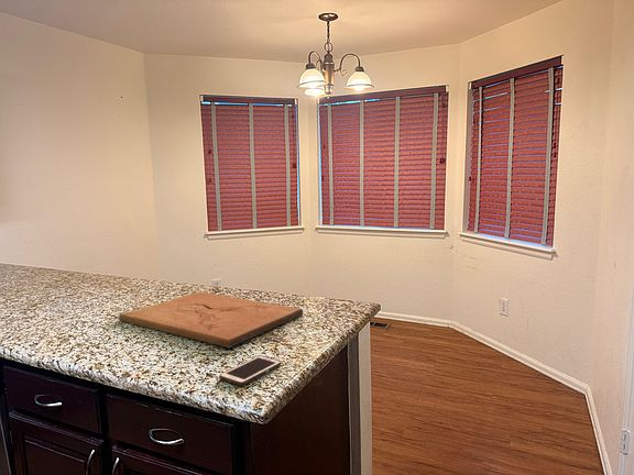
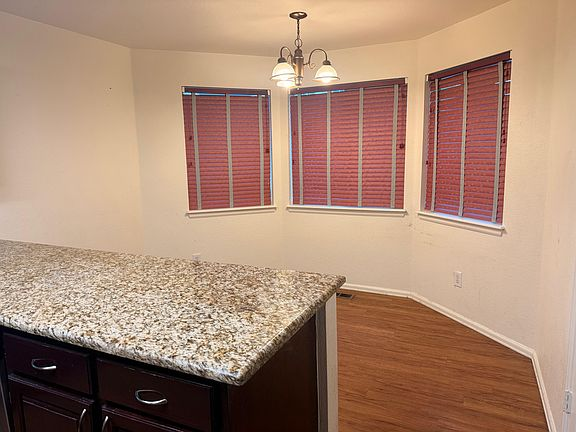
- cell phone [218,354,283,387]
- cutting board [118,290,304,349]
